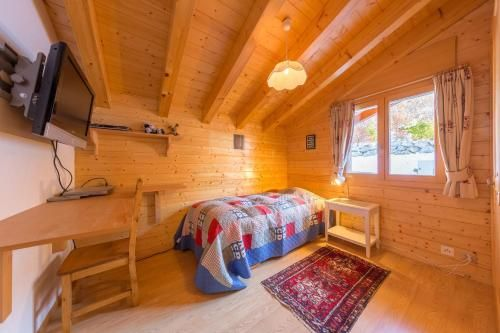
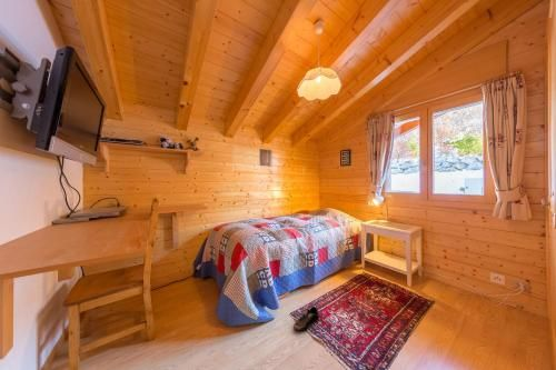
+ shoe [292,306,320,332]
